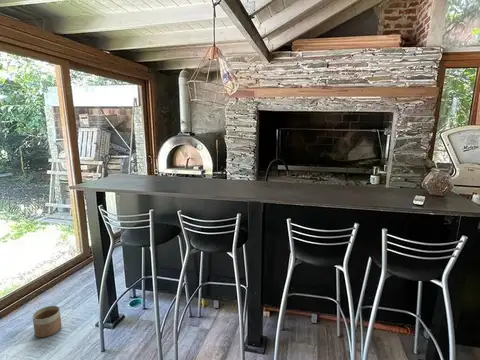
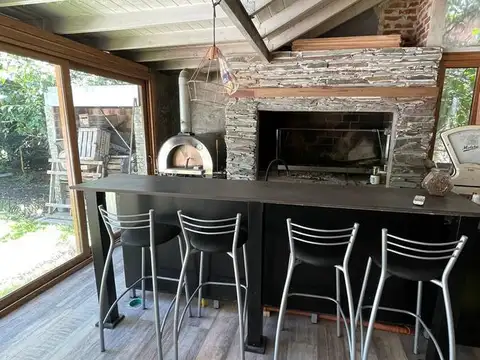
- planter [32,305,62,338]
